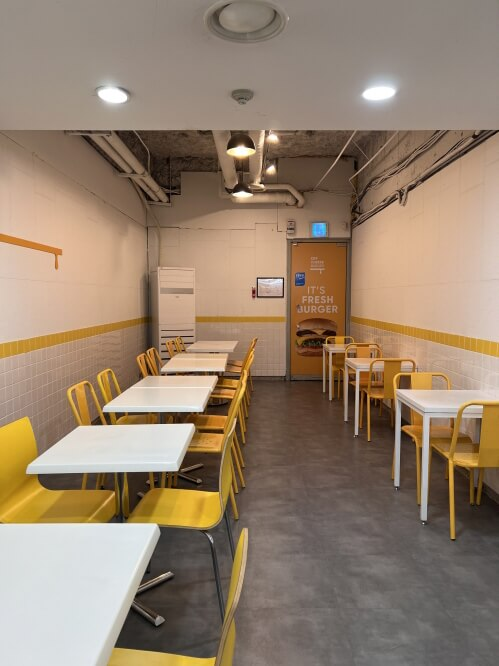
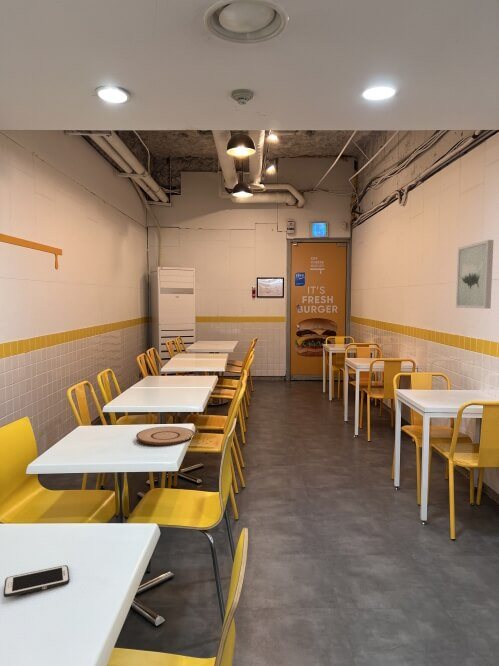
+ cell phone [3,564,70,598]
+ wall art [455,239,495,310]
+ plate [135,426,195,446]
